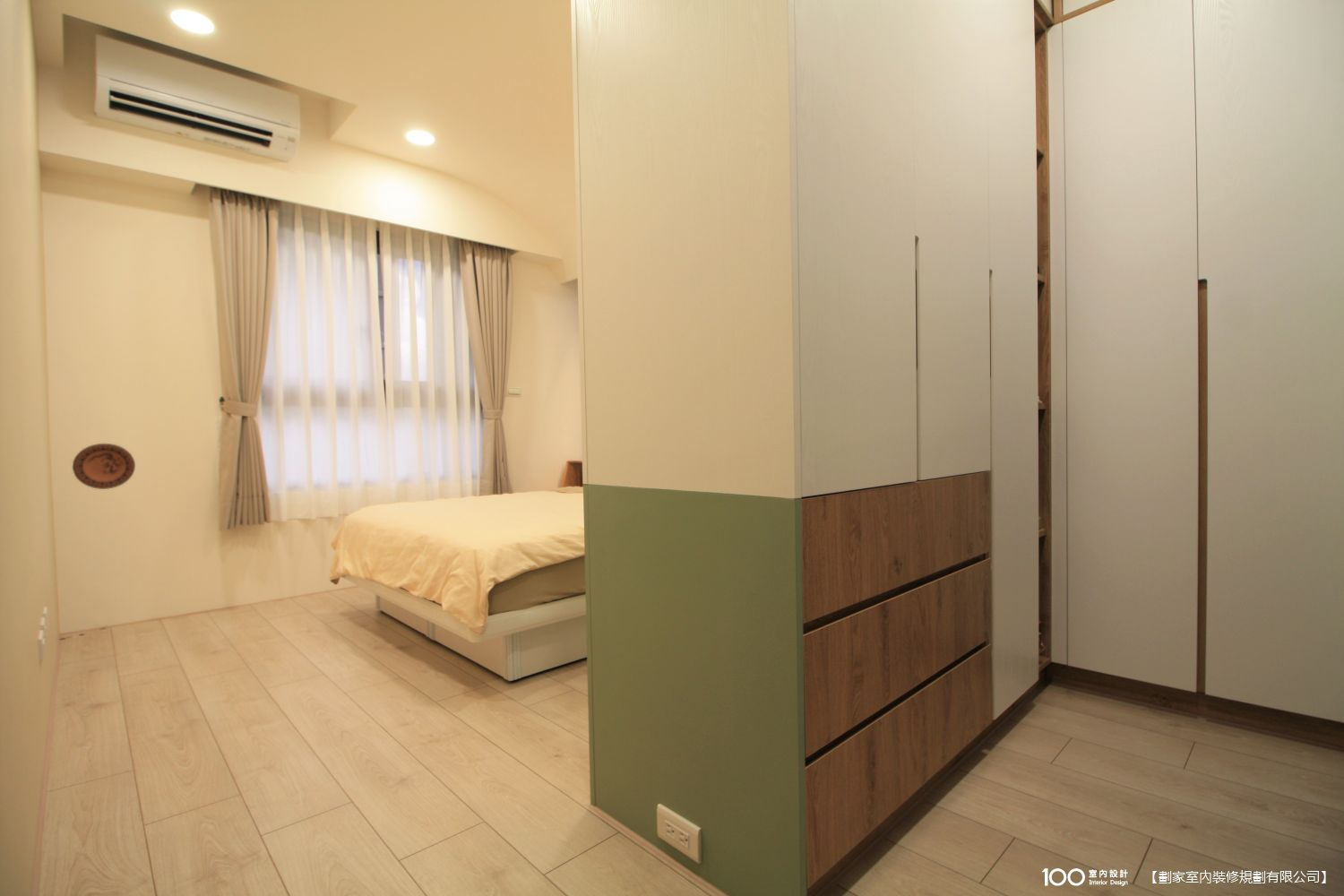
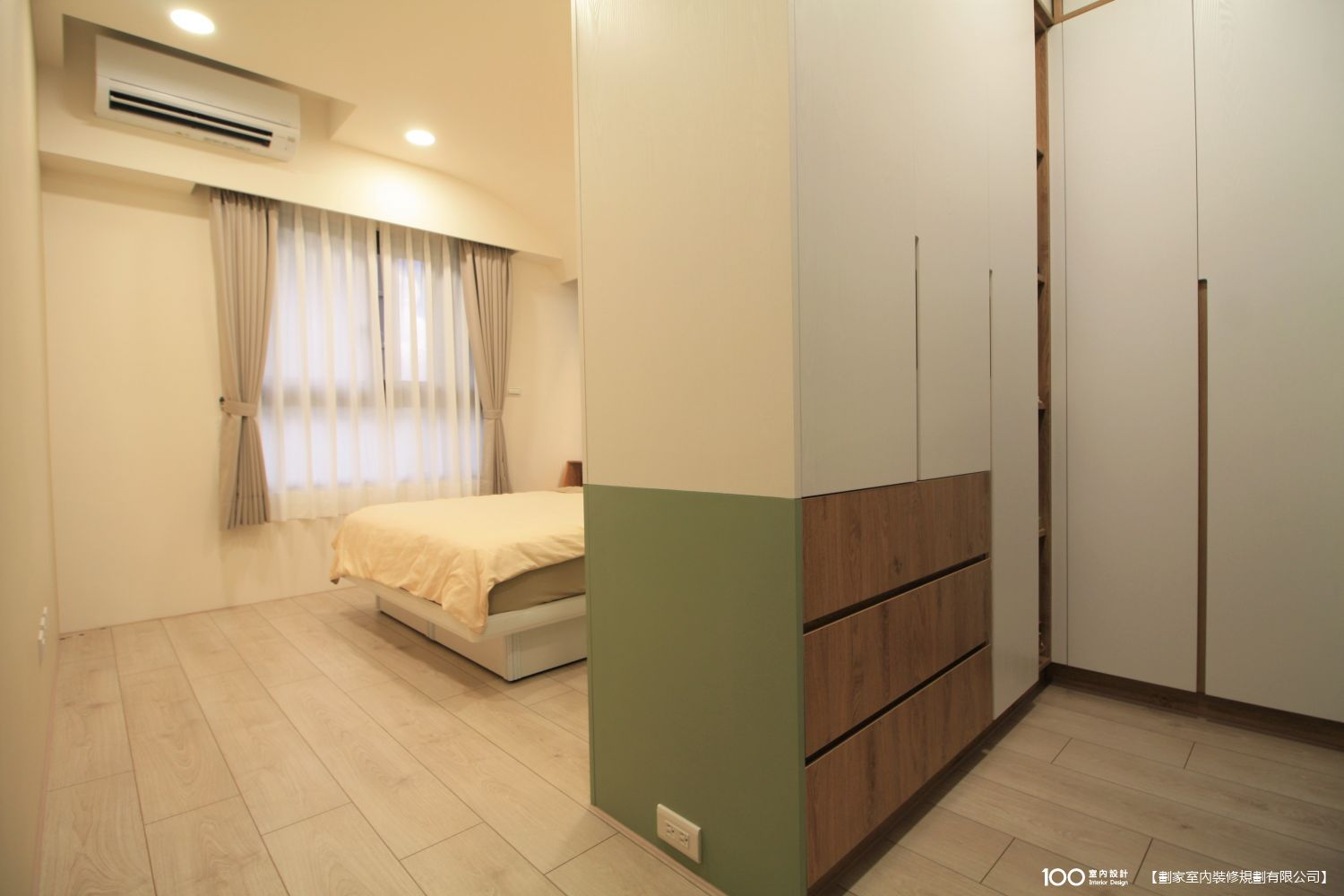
- decorative plate [72,443,136,490]
